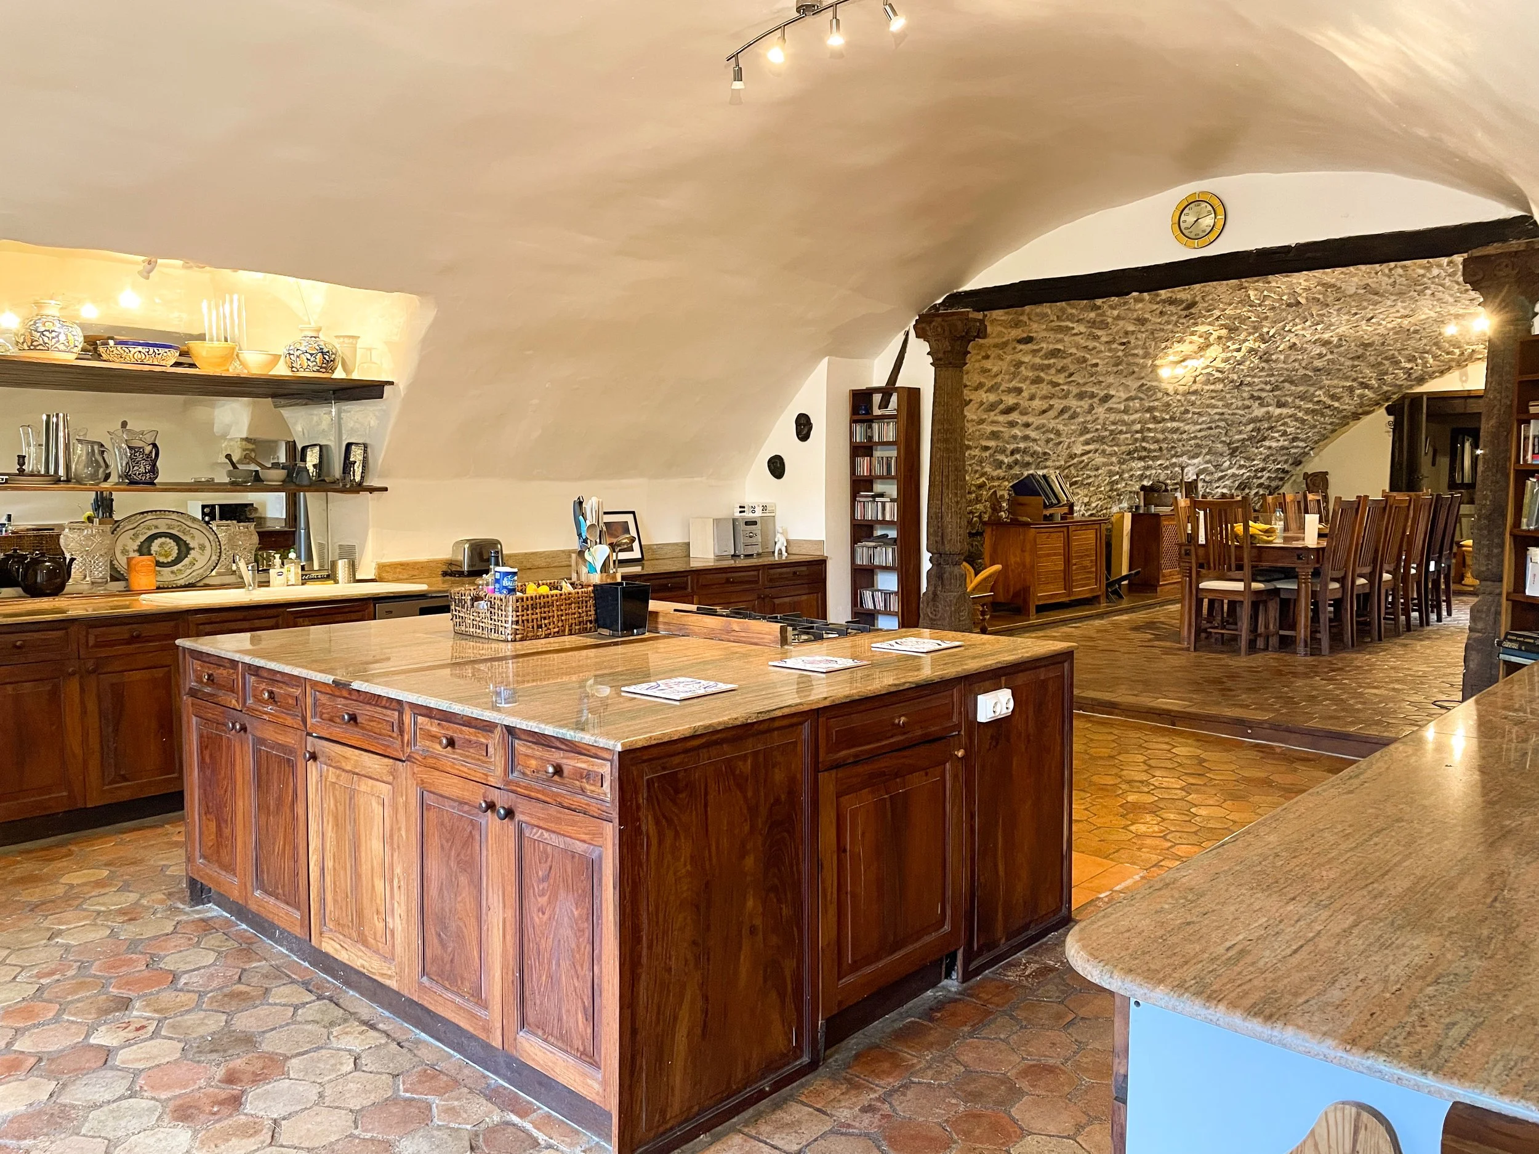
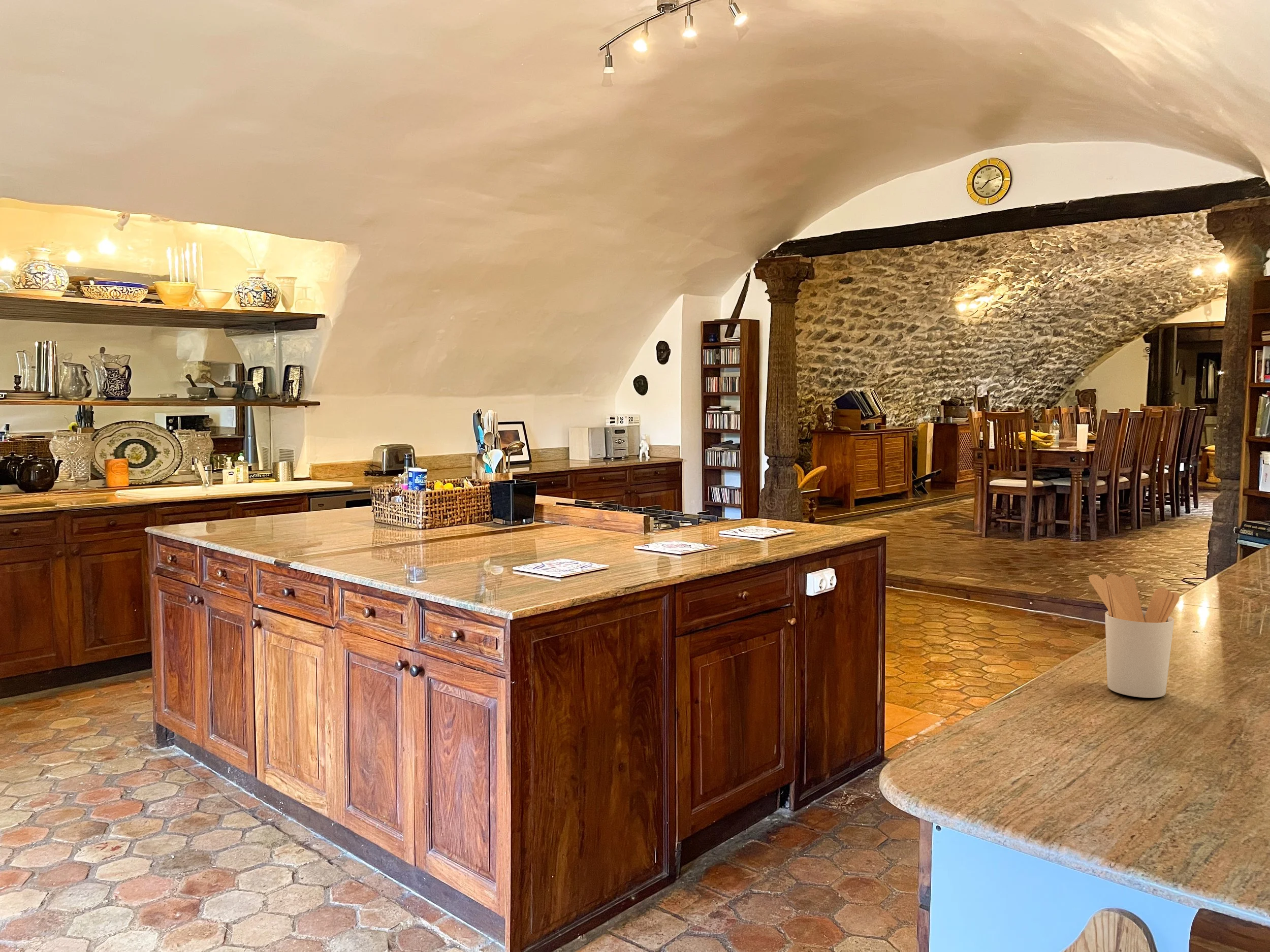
+ utensil holder [1088,574,1180,698]
